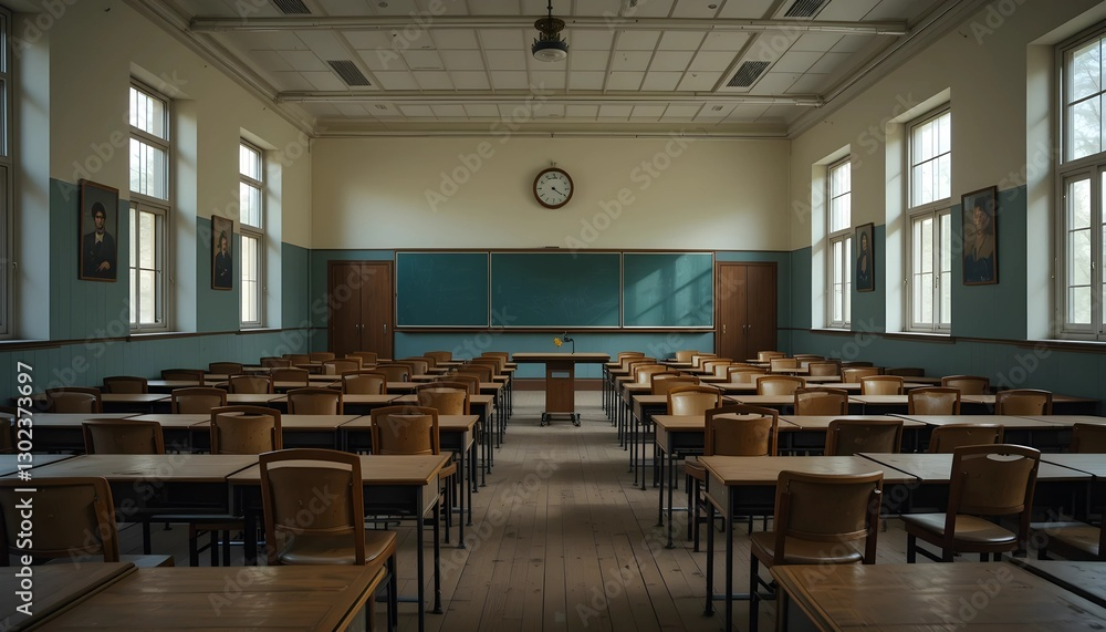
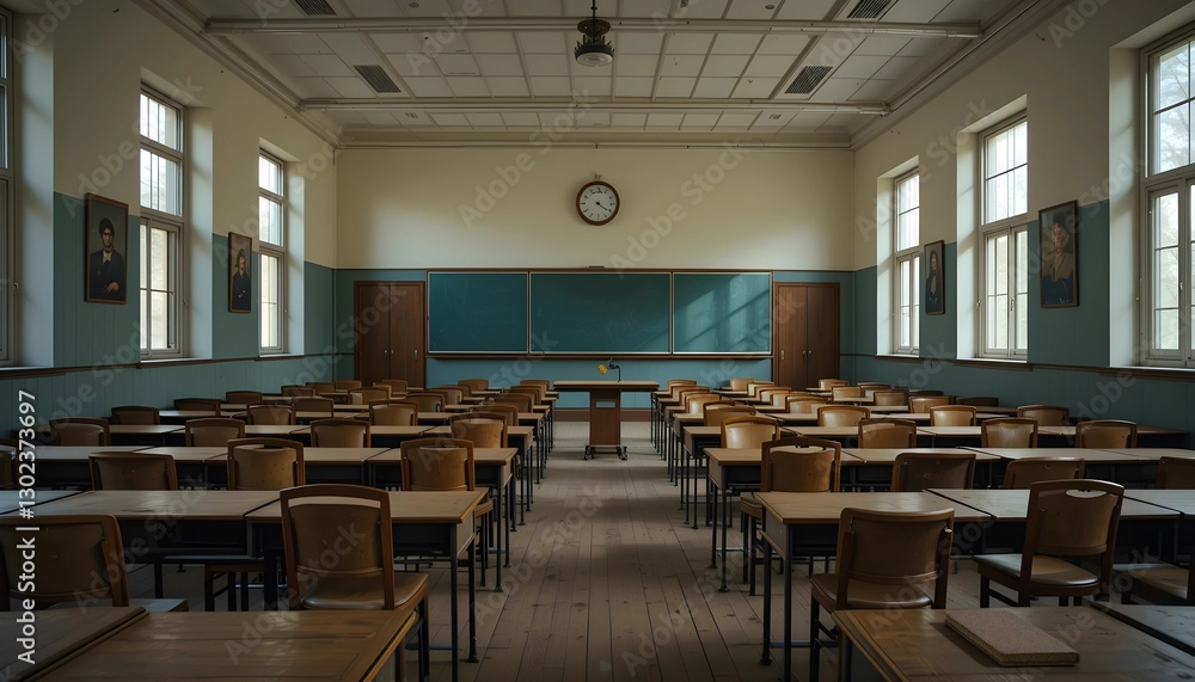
+ notebook [943,609,1081,668]
